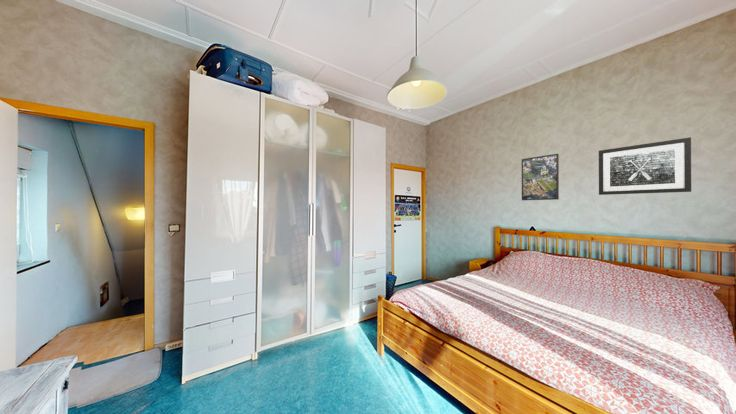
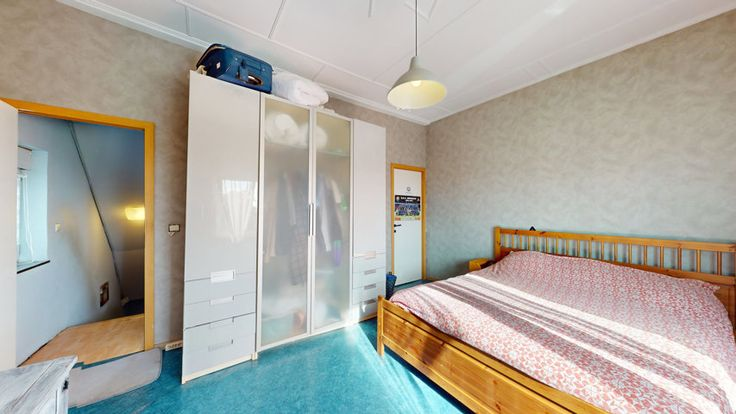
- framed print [521,153,560,201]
- wall art [598,136,692,196]
